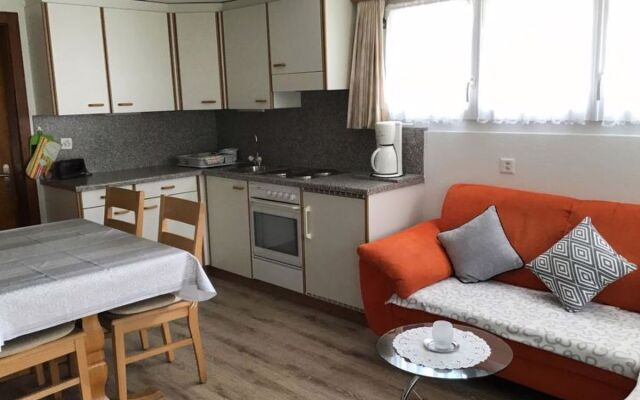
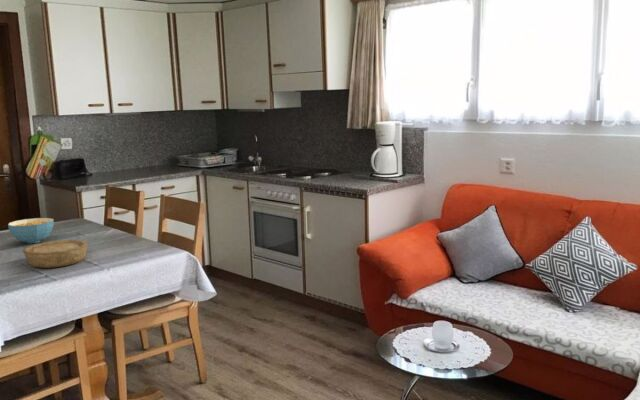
+ bowl [22,239,89,269]
+ cereal bowl [7,217,55,244]
